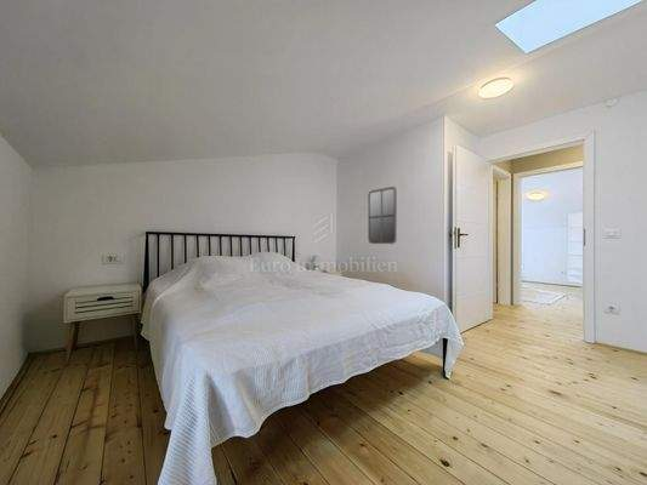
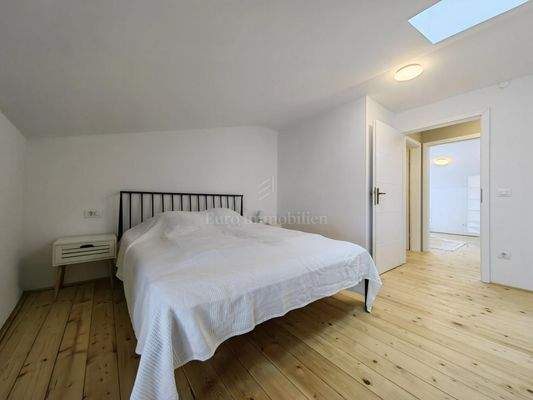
- home mirror [367,186,398,245]
